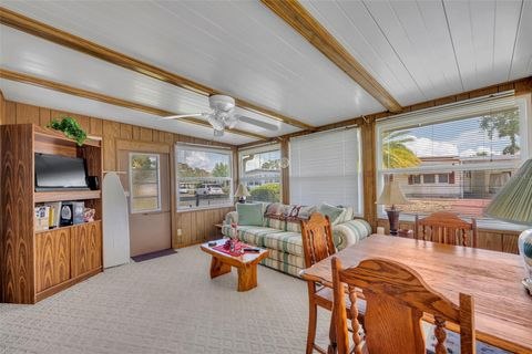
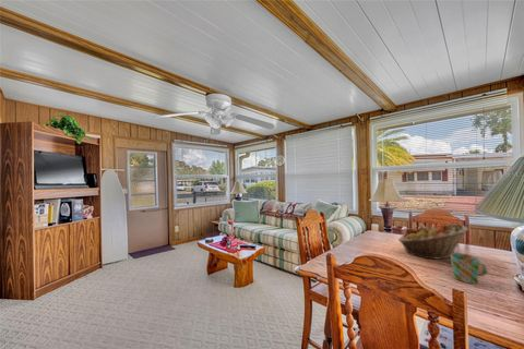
+ fruit basket [397,222,469,261]
+ mug [450,252,488,285]
